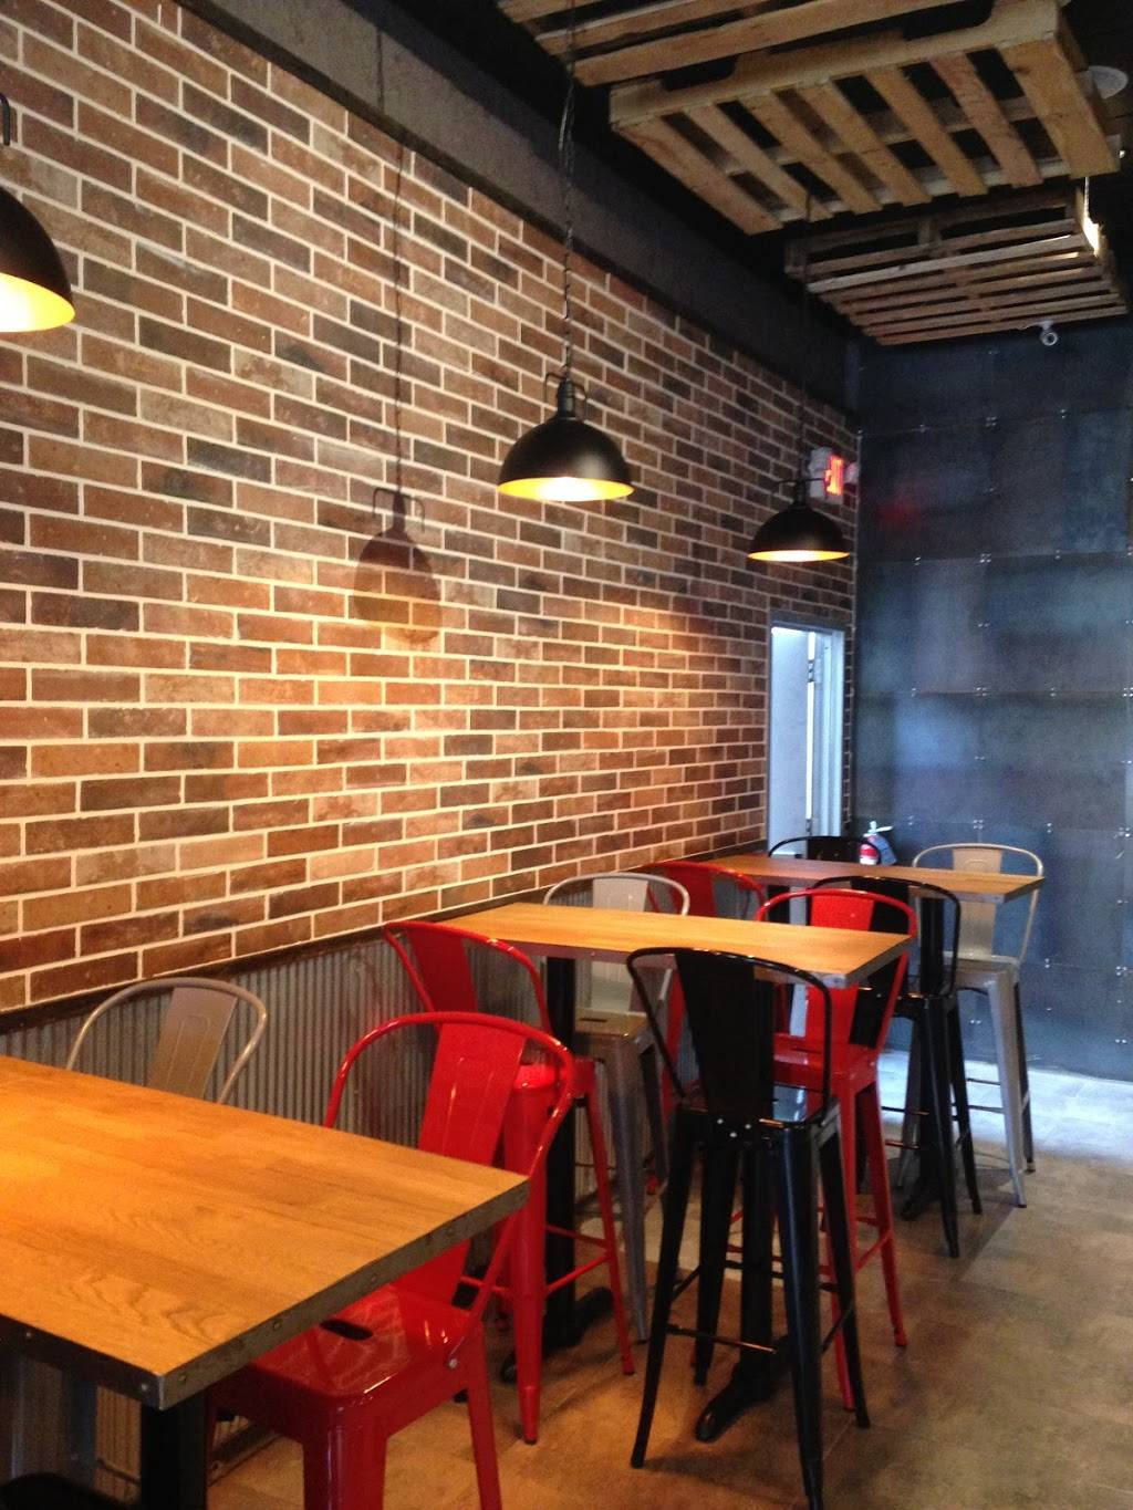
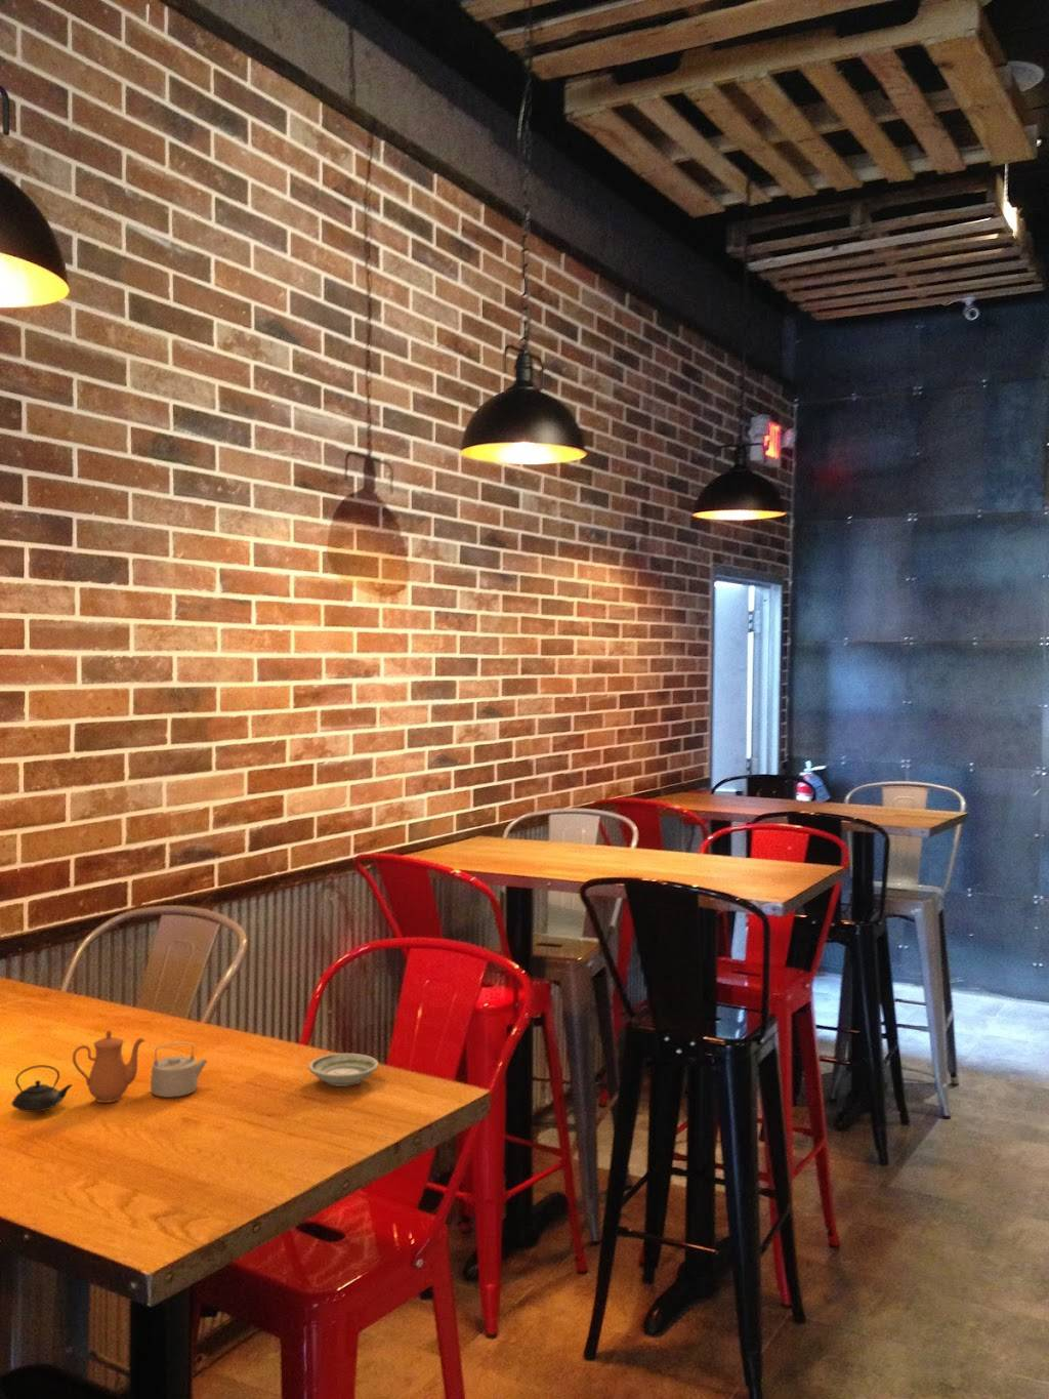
+ teapot [10,1029,209,1113]
+ saucer [307,1053,380,1087]
